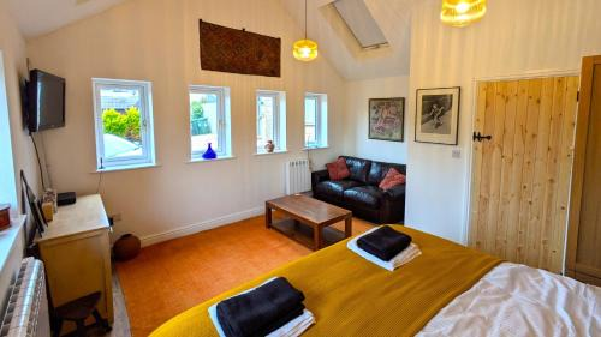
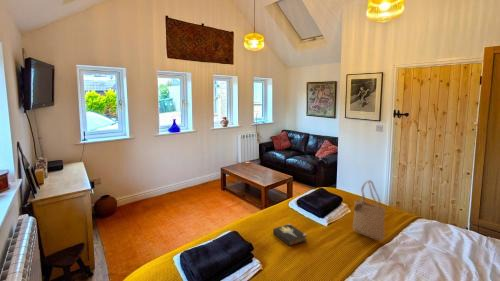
+ hardback book [272,223,308,247]
+ tote bag [352,179,386,241]
